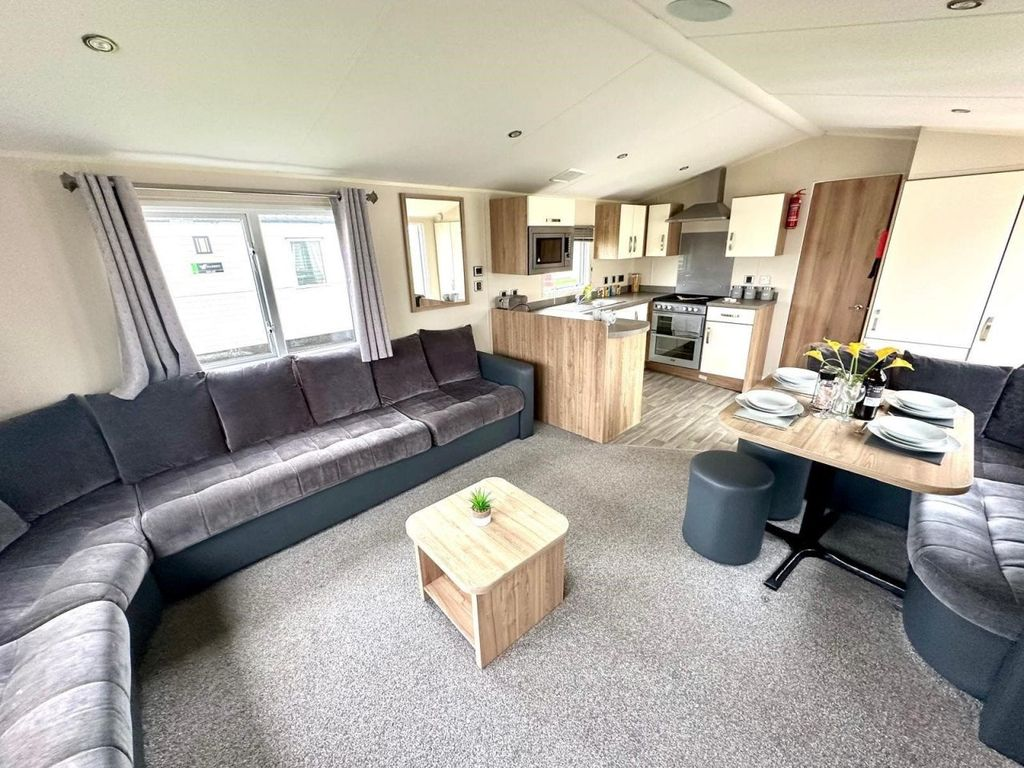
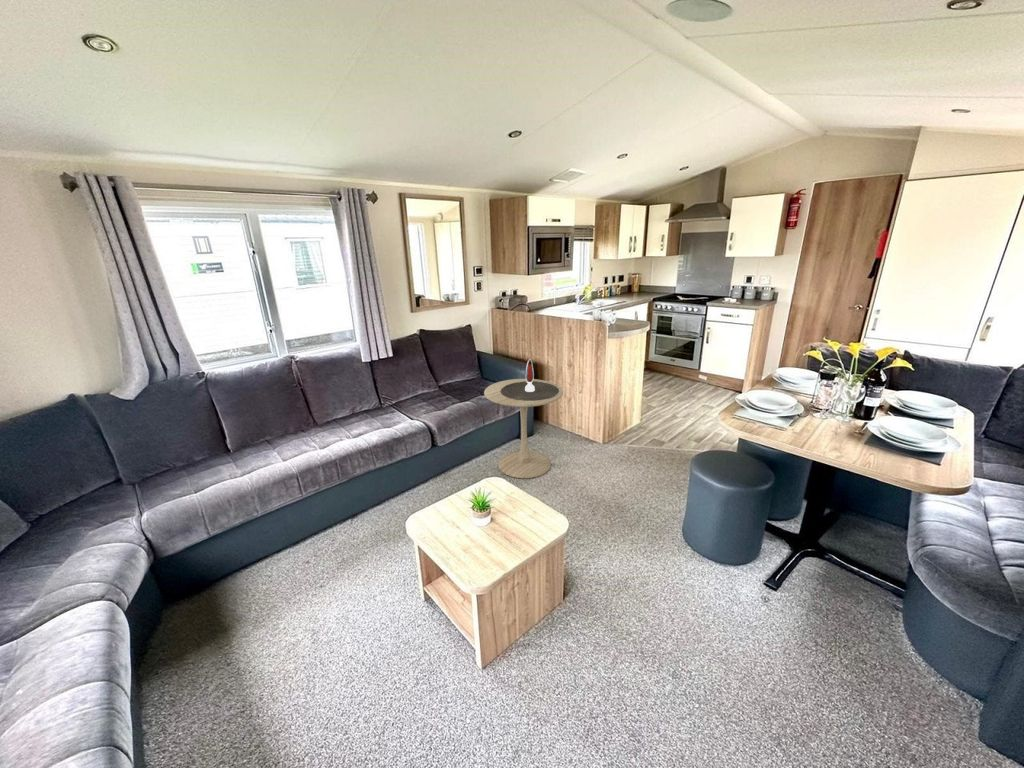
+ side table [483,378,564,479]
+ table lamp [500,358,560,401]
